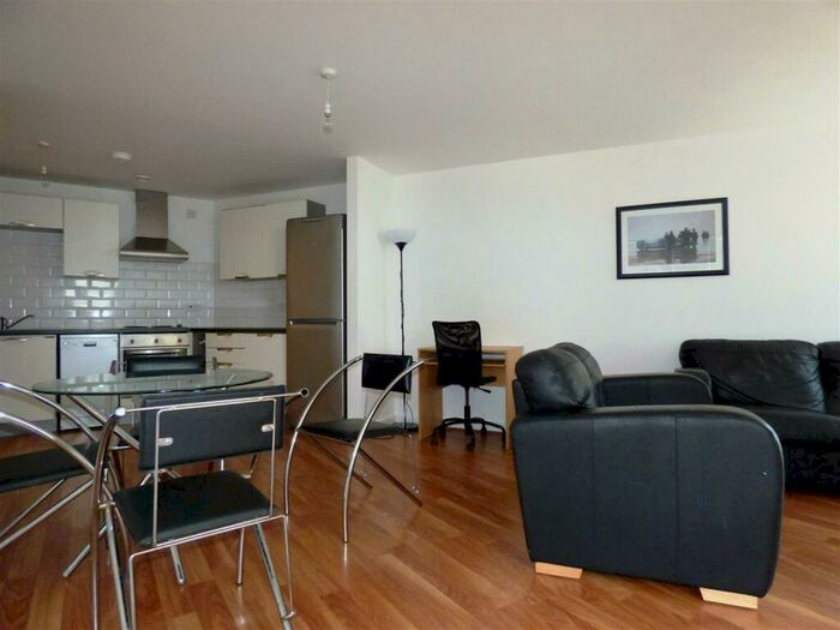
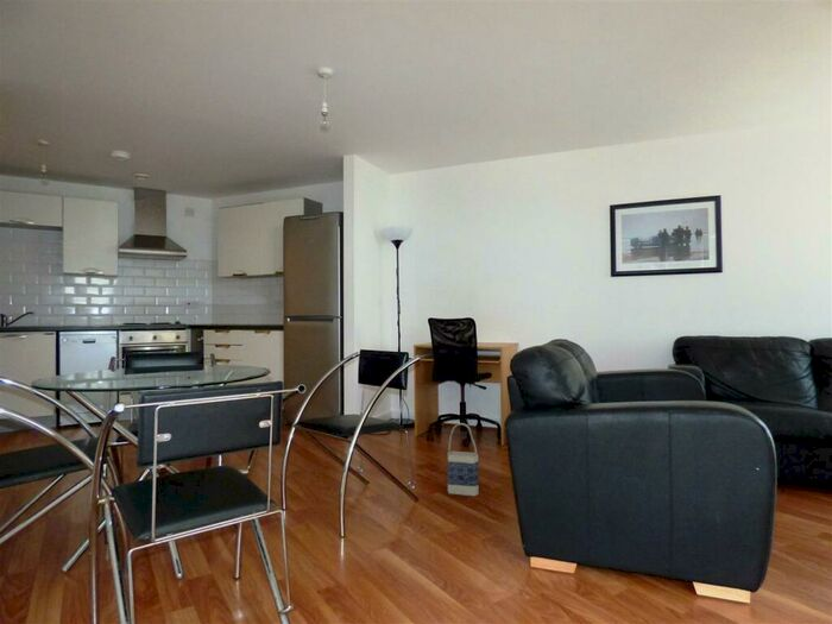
+ bag [447,422,480,497]
